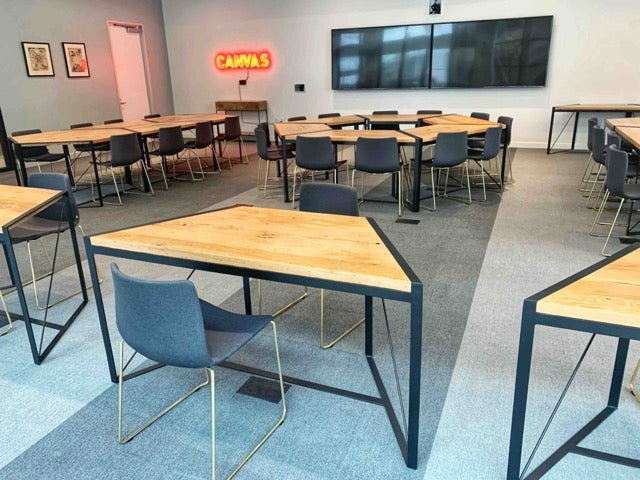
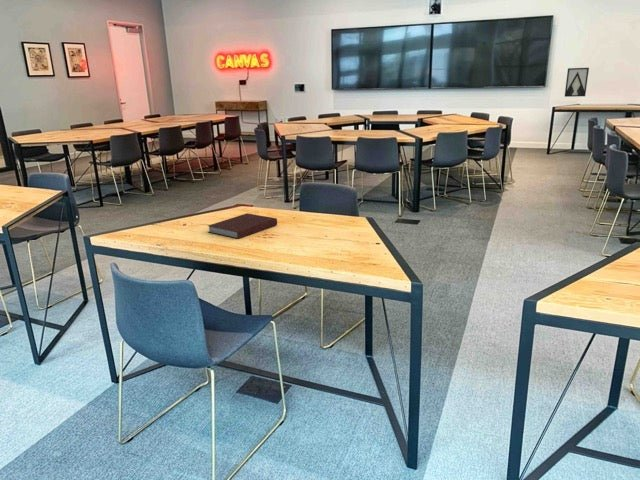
+ wall art [564,67,590,98]
+ notebook [207,212,278,240]
